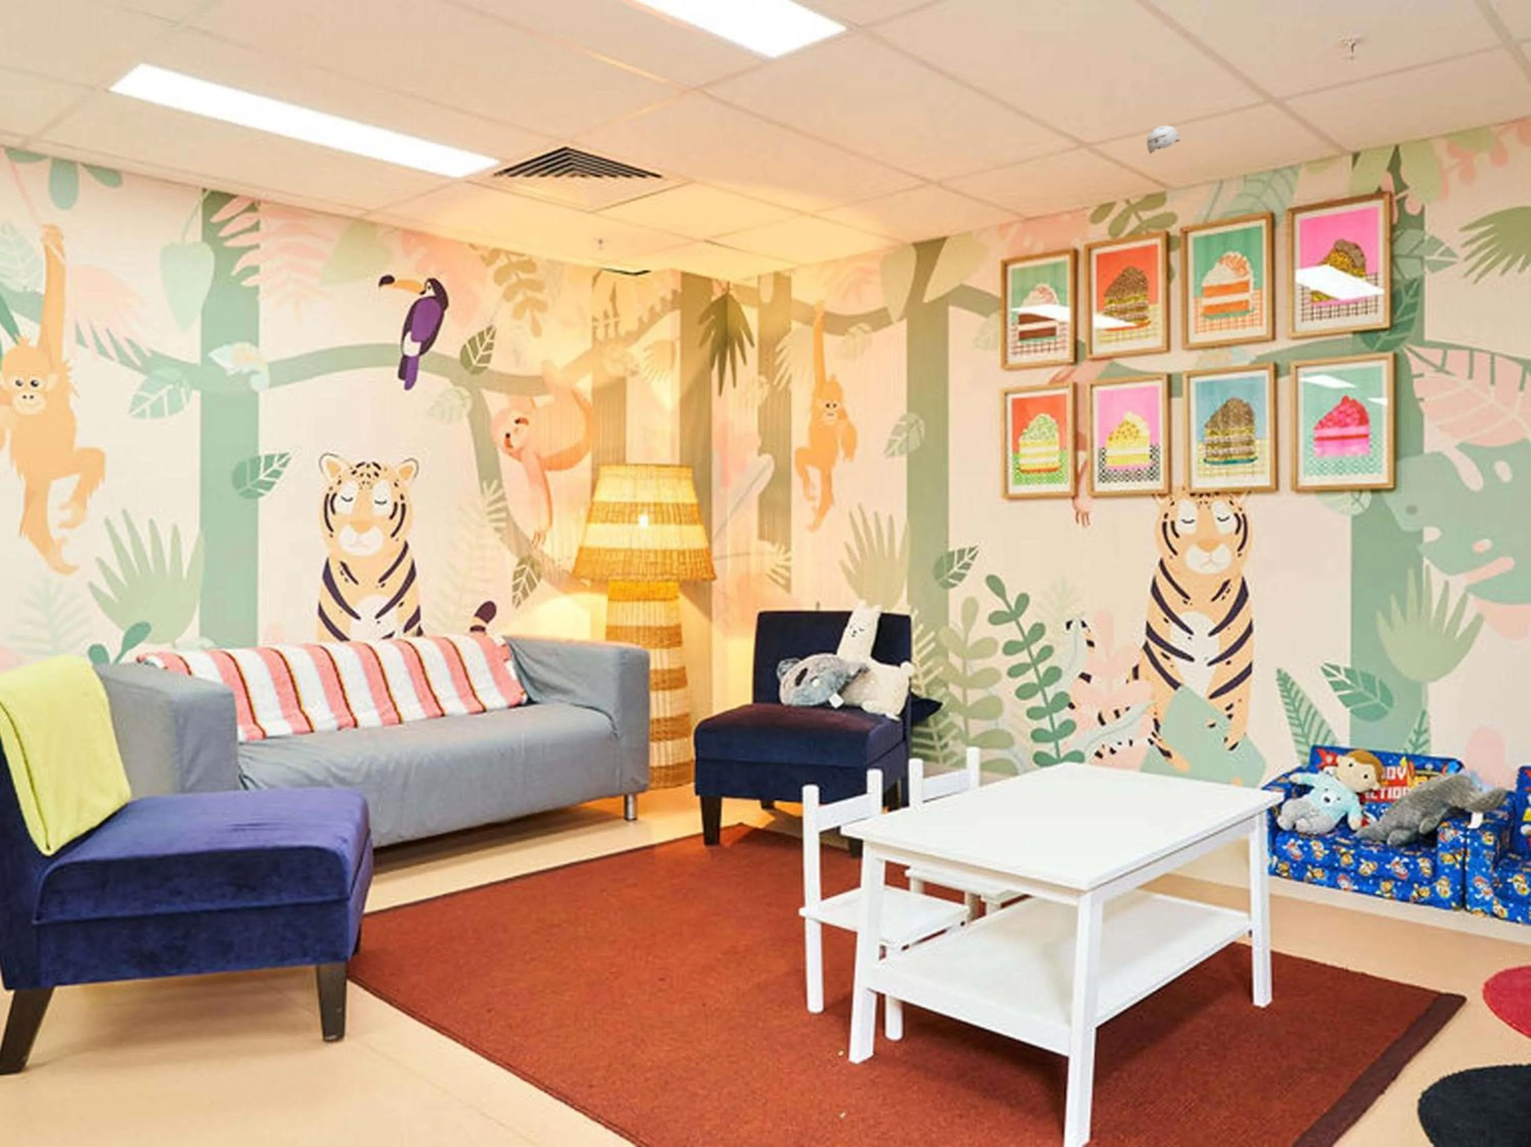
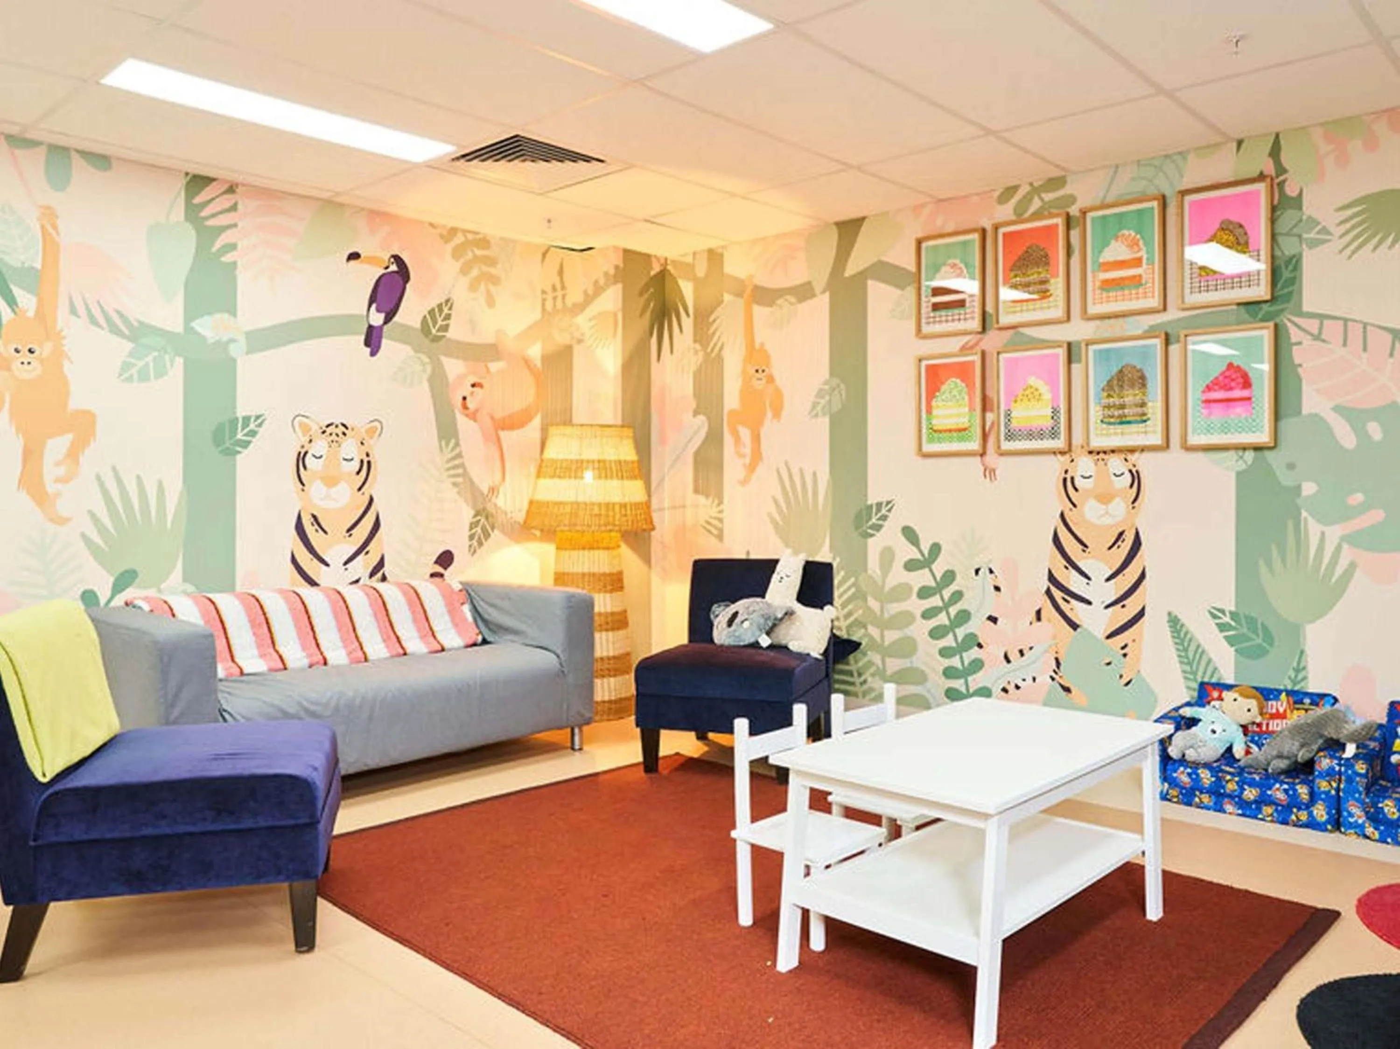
- smoke detector [1146,125,1181,154]
